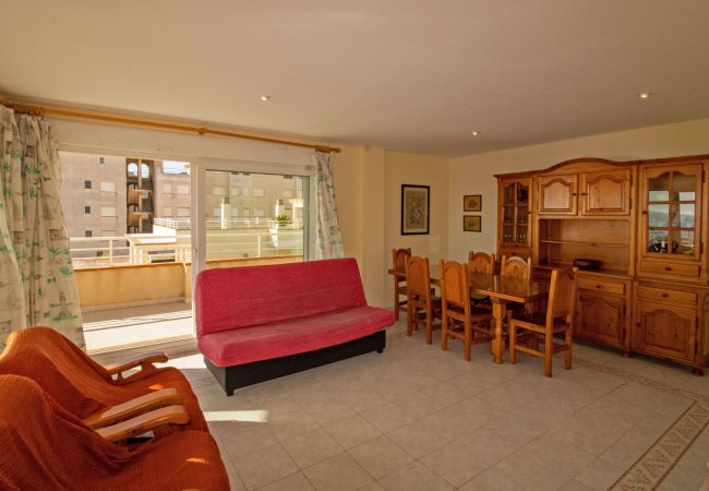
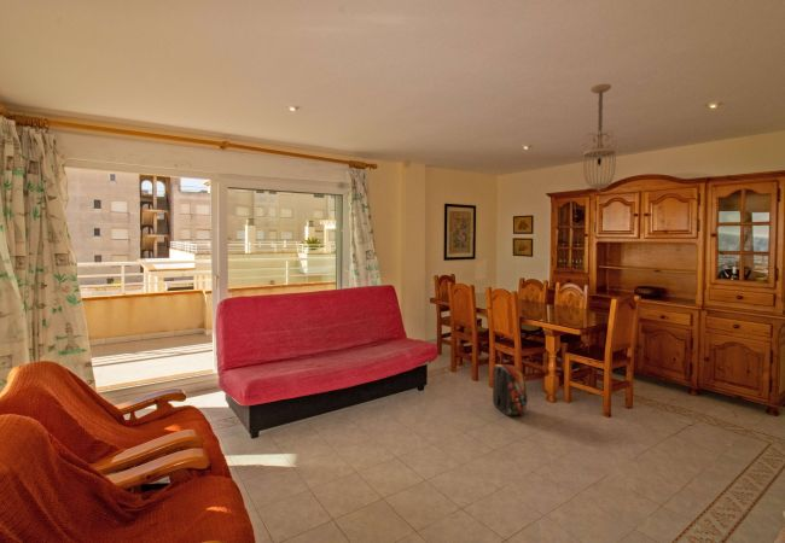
+ backpack [492,360,529,416]
+ ceiling light fixture [581,83,621,192]
